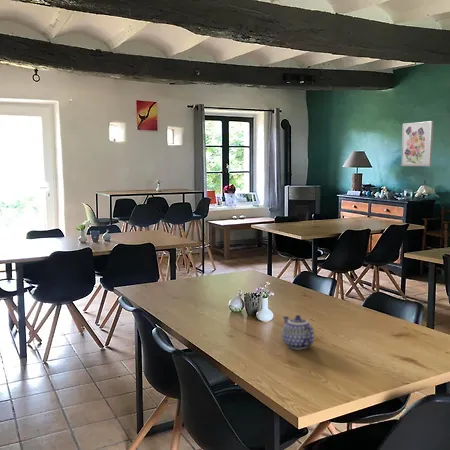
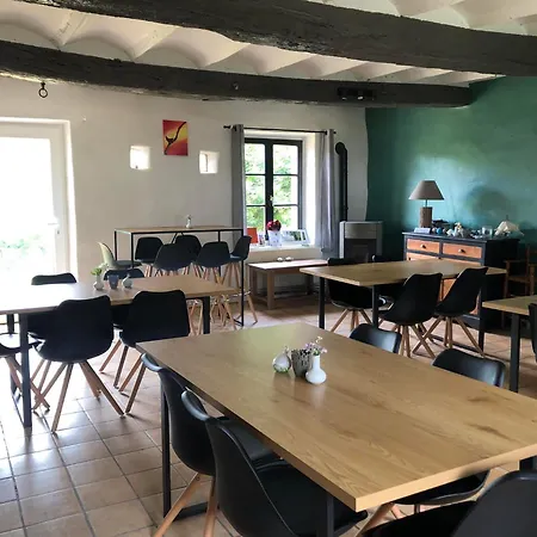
- wall art [400,120,435,167]
- teapot [281,314,315,350]
